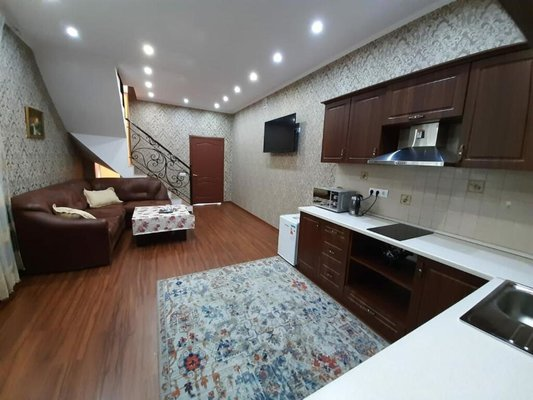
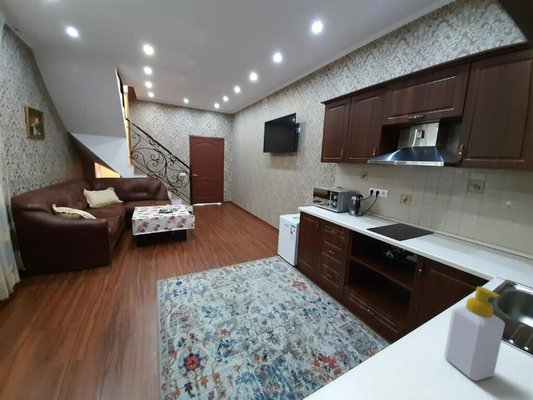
+ soap bottle [443,286,506,381]
